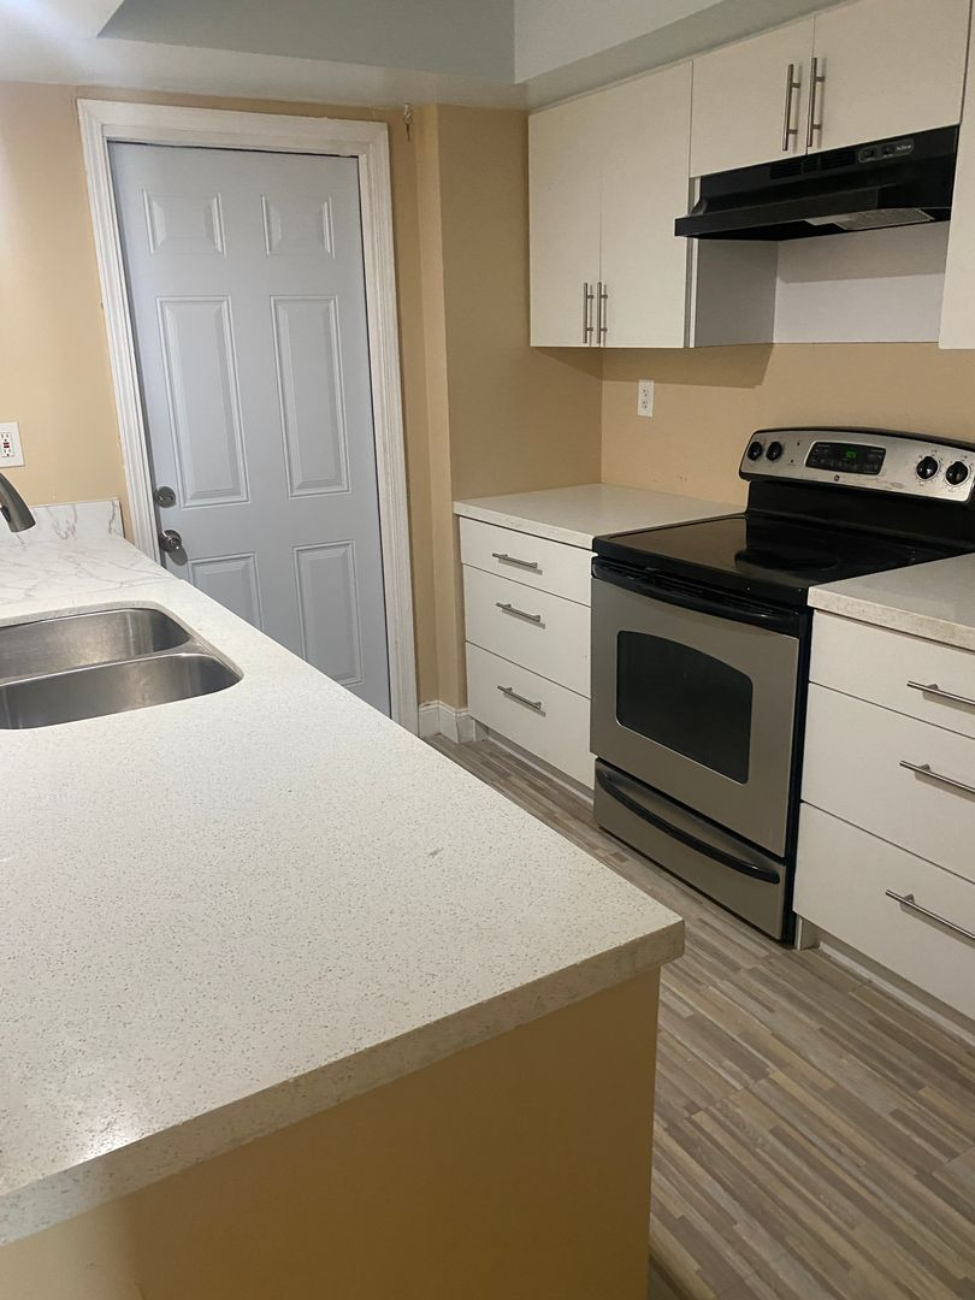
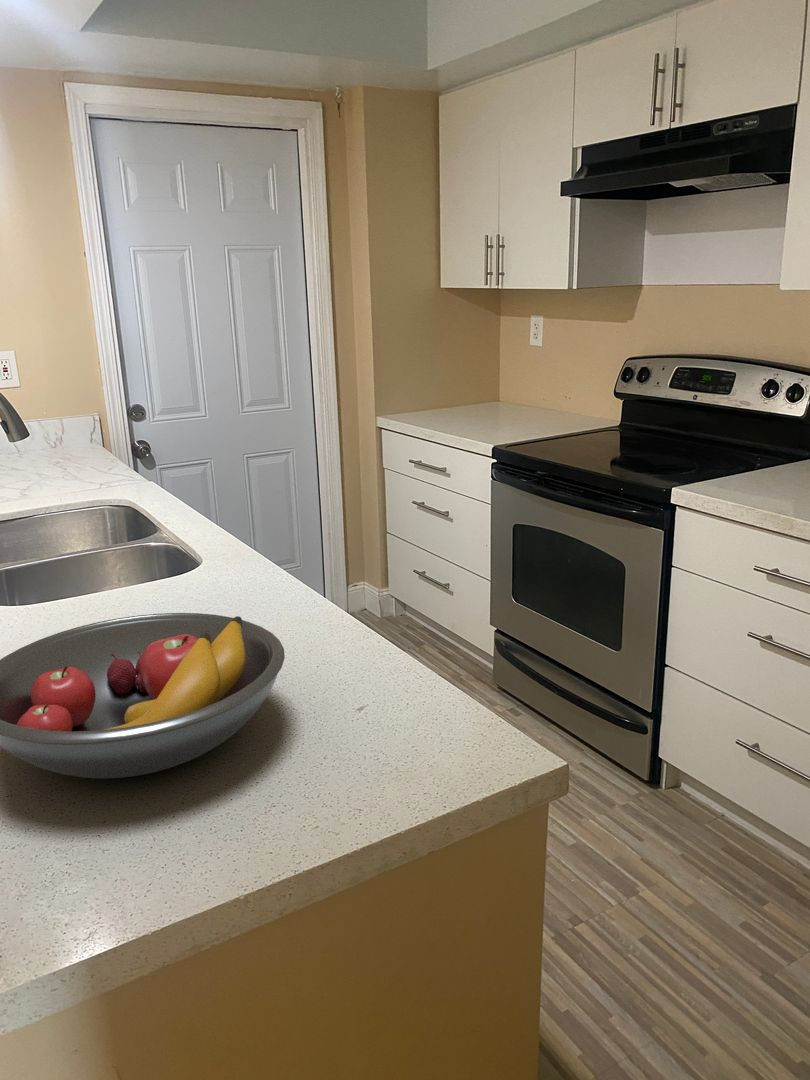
+ fruit bowl [0,612,286,780]
